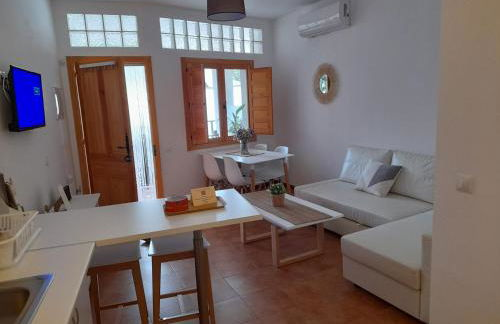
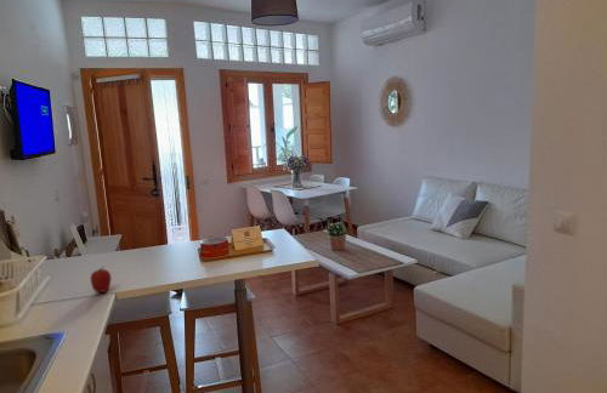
+ fruit [90,266,112,294]
